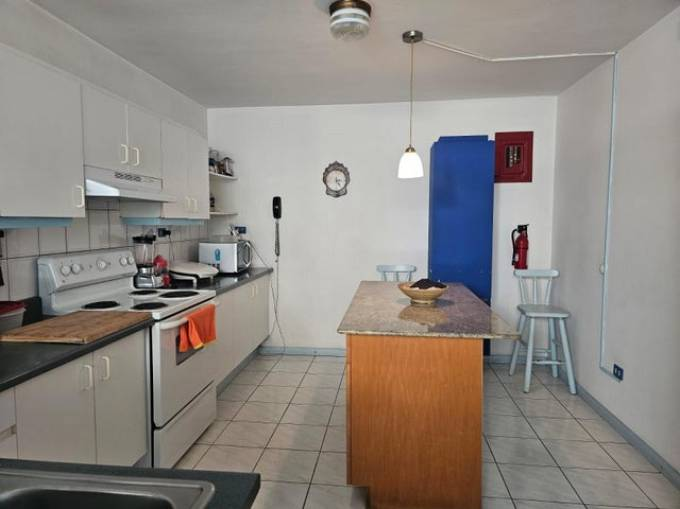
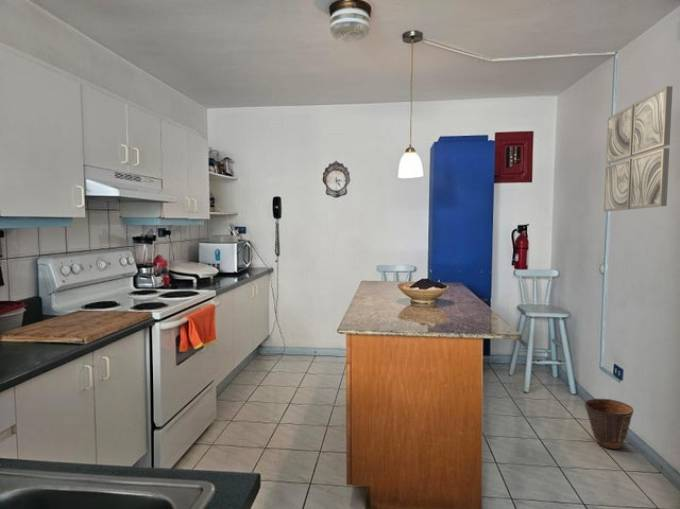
+ wall art [603,85,674,213]
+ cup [583,398,635,450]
